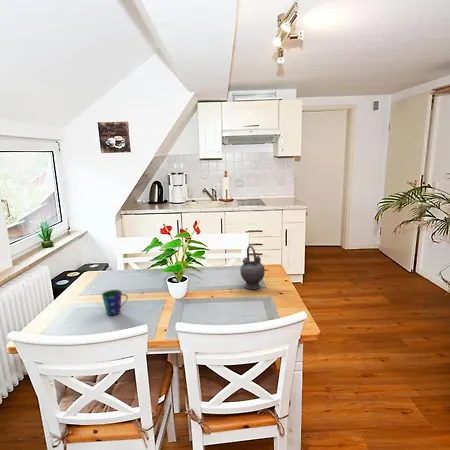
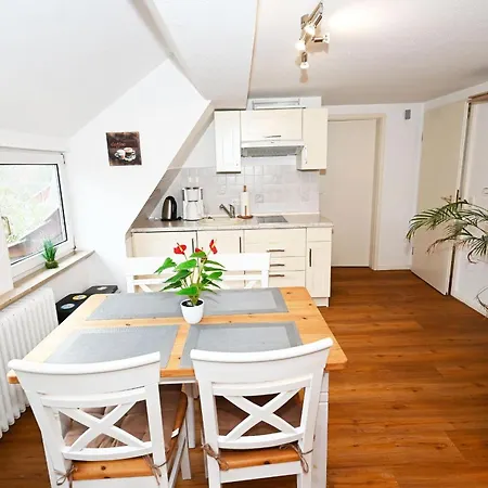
- teapot [239,245,266,290]
- cup [101,289,129,316]
